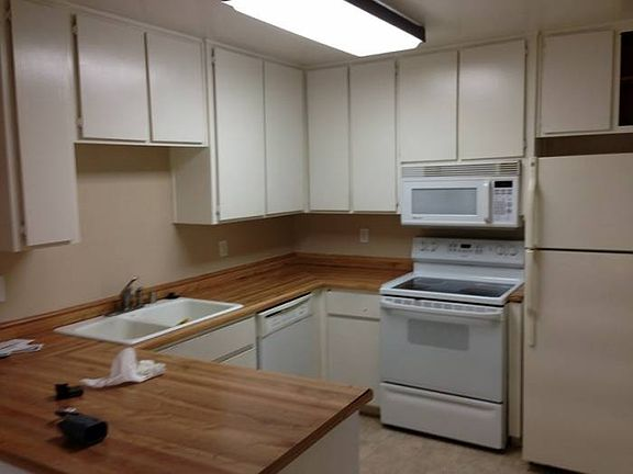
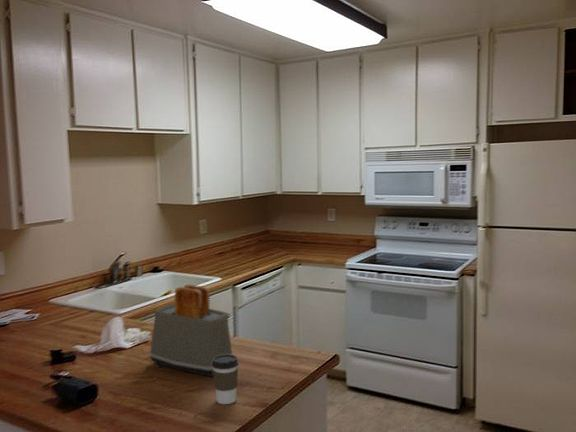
+ coffee cup [212,354,239,405]
+ toaster [148,283,233,377]
